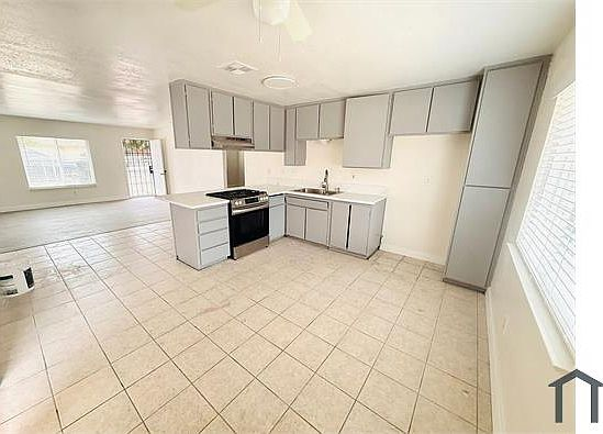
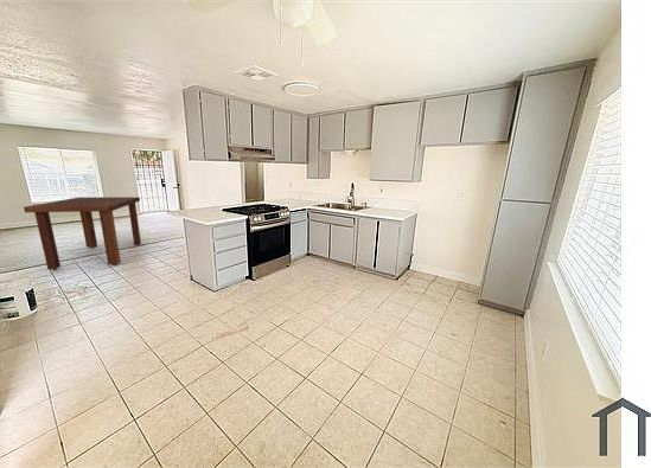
+ dining table [23,195,142,271]
